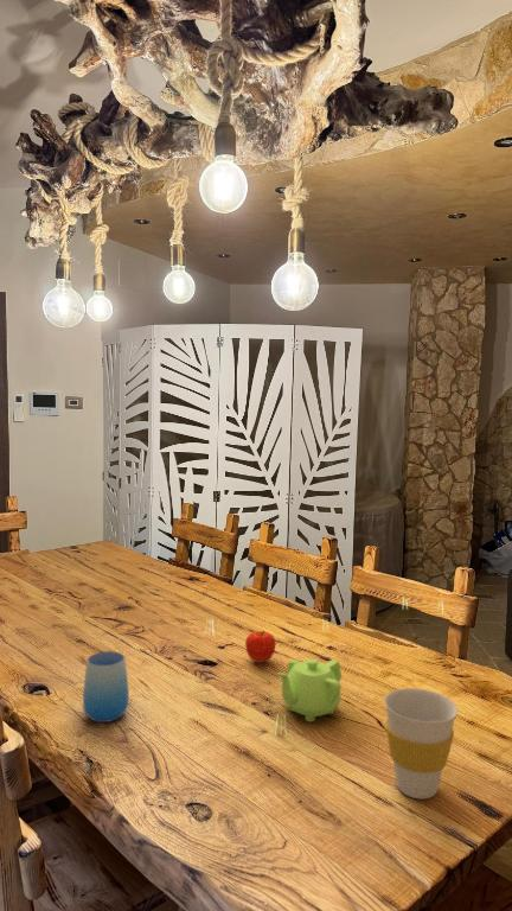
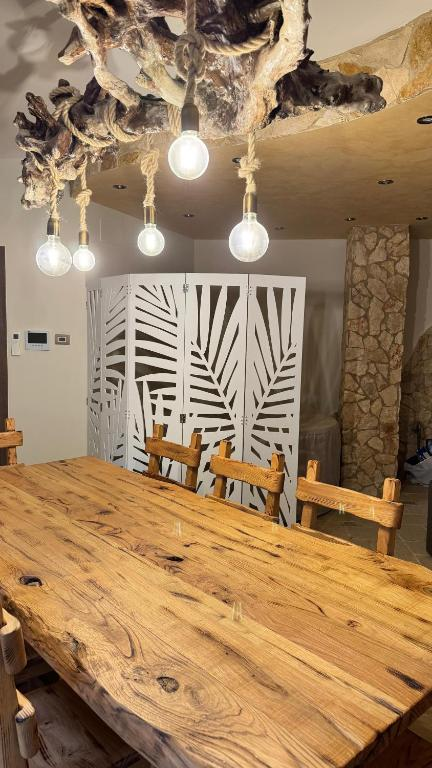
- cup [82,650,130,724]
- cup [383,687,459,799]
- teapot [276,658,343,722]
- fruit [244,629,277,664]
